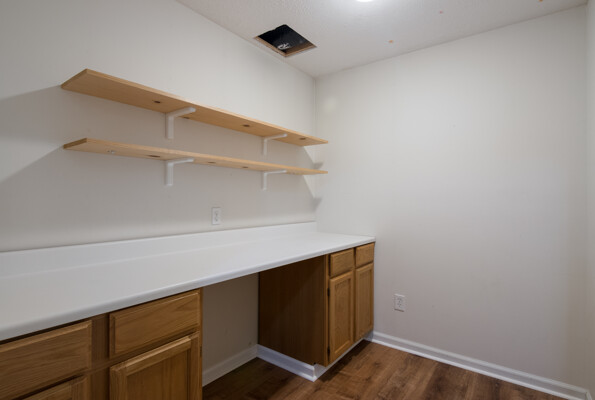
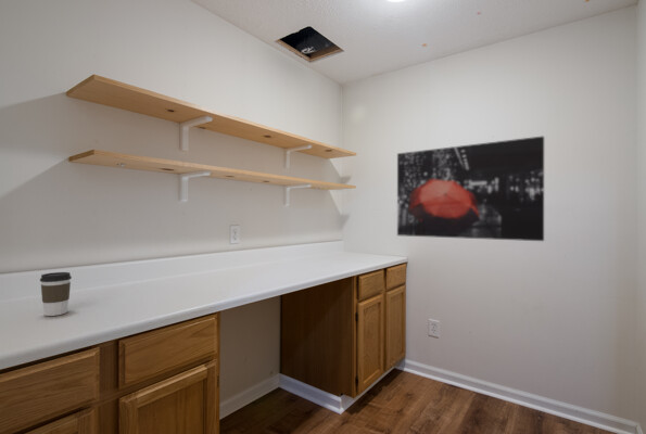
+ coffee cup [39,271,73,317]
+ wall art [396,135,545,242]
